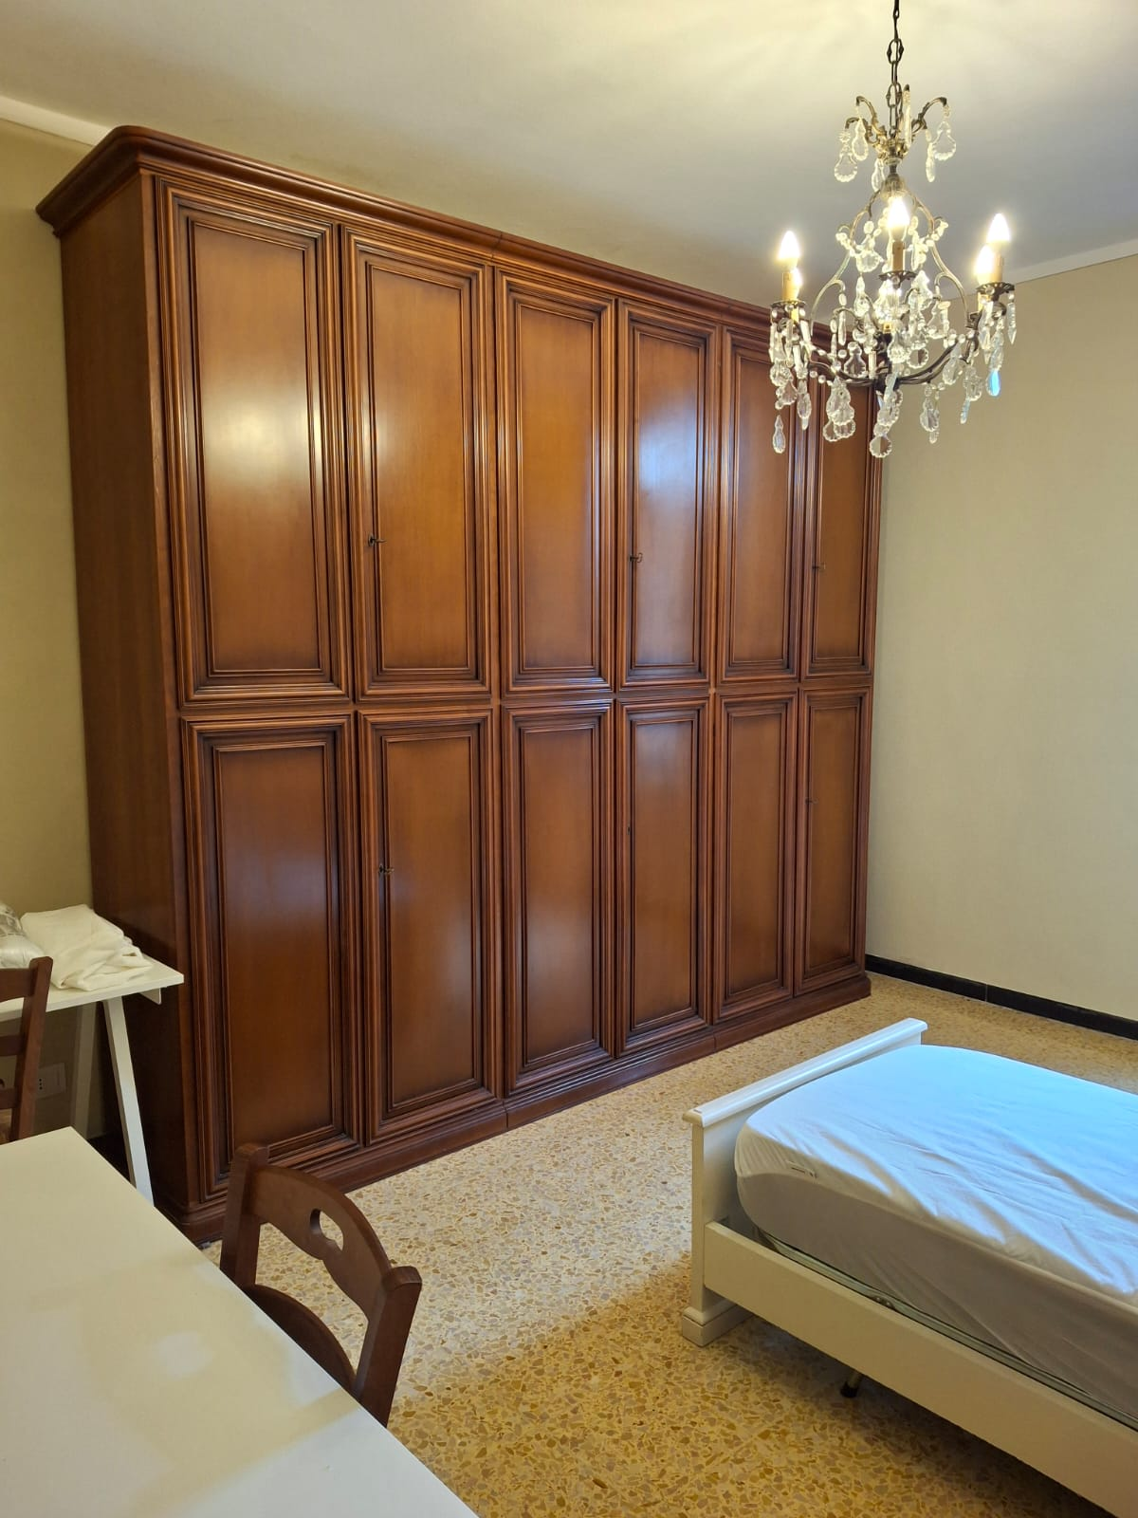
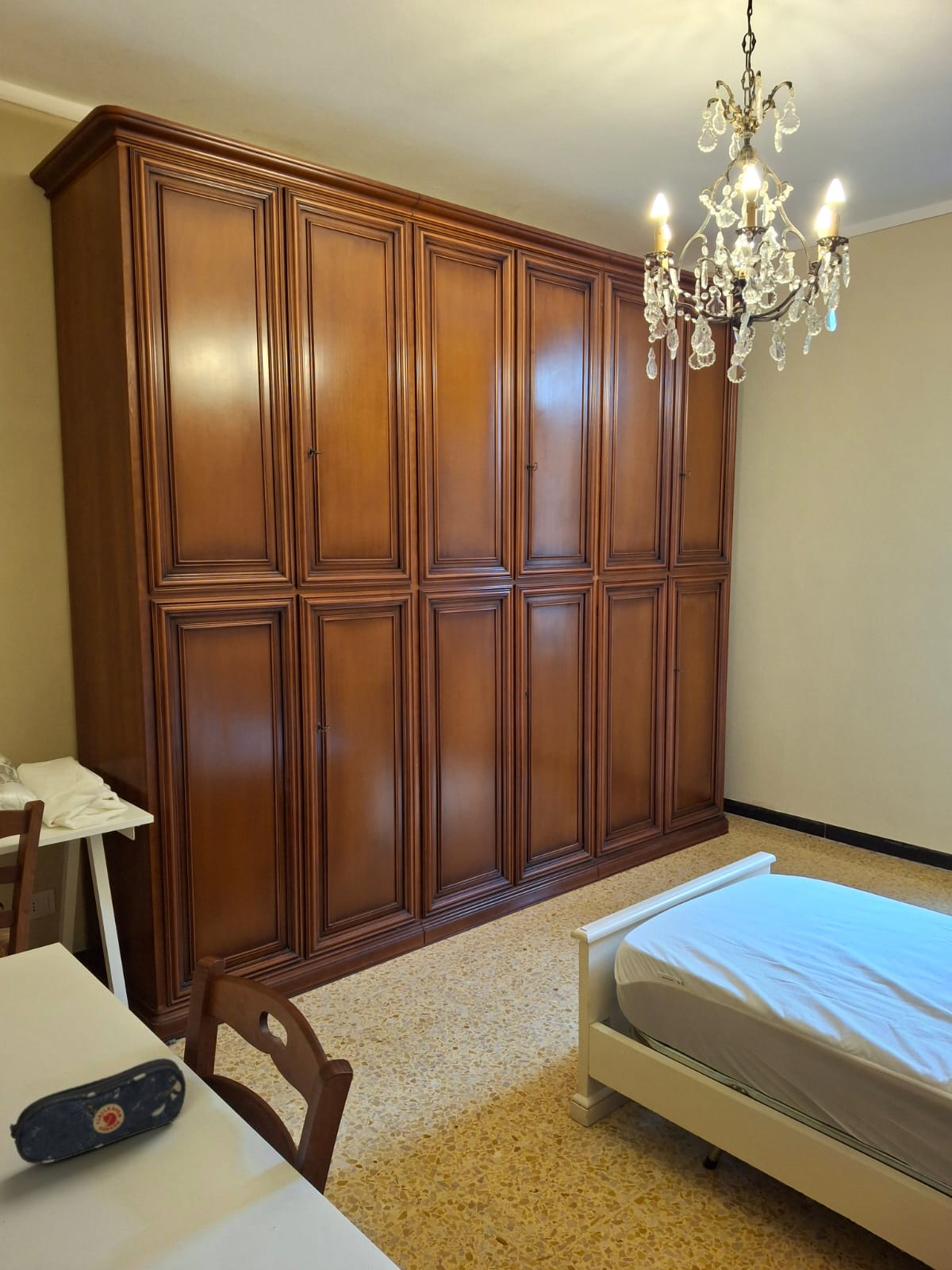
+ pencil case [9,1057,186,1164]
